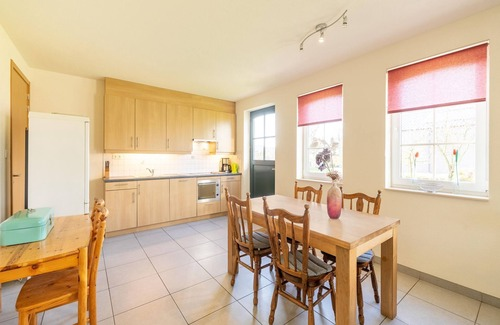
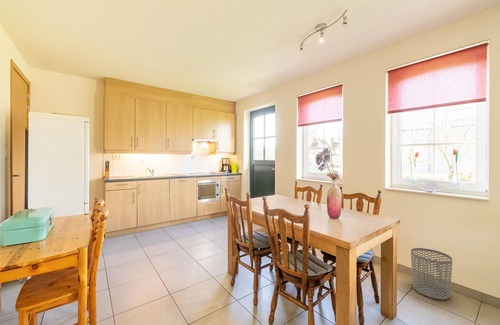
+ waste bin [410,247,453,301]
